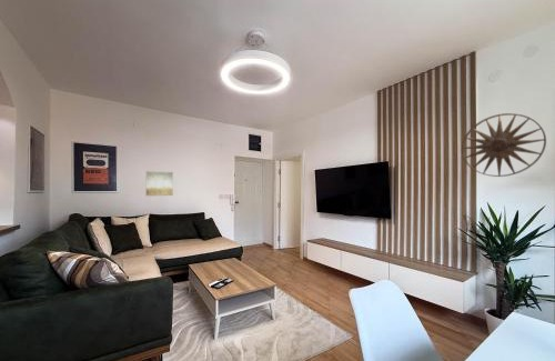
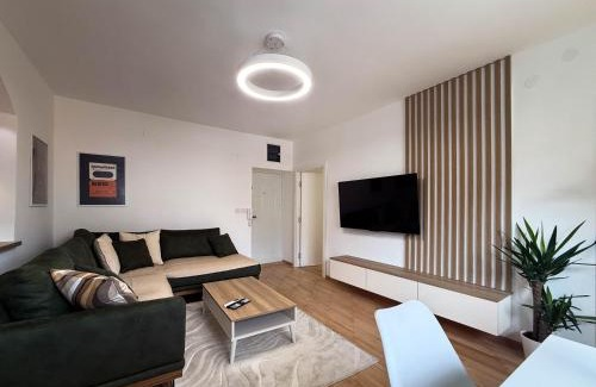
- wall art [145,170,174,197]
- wall art [461,112,547,178]
